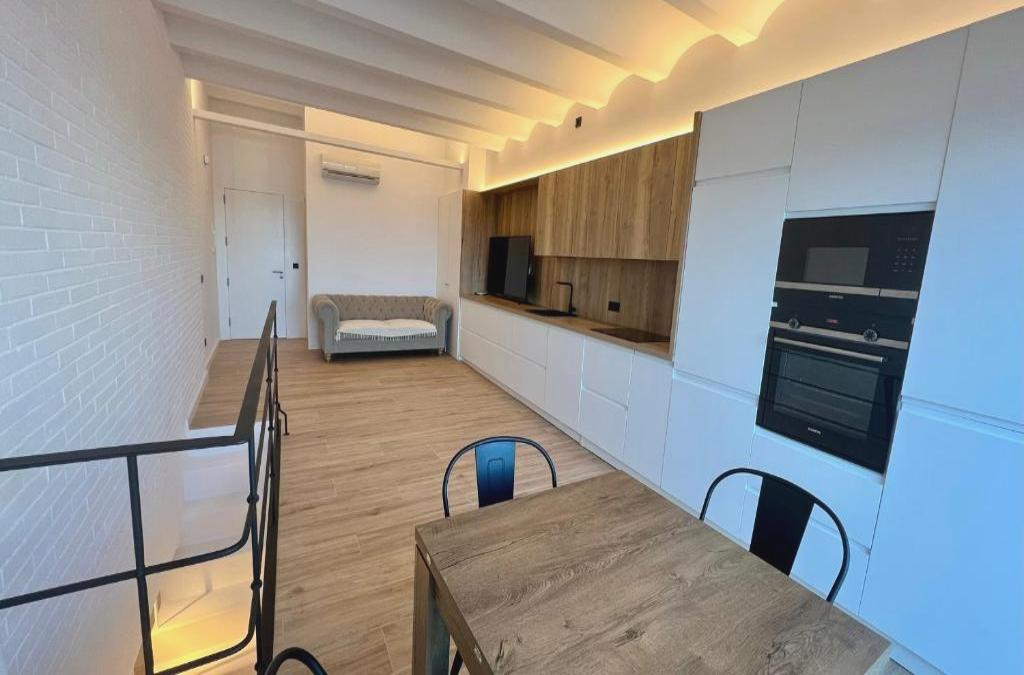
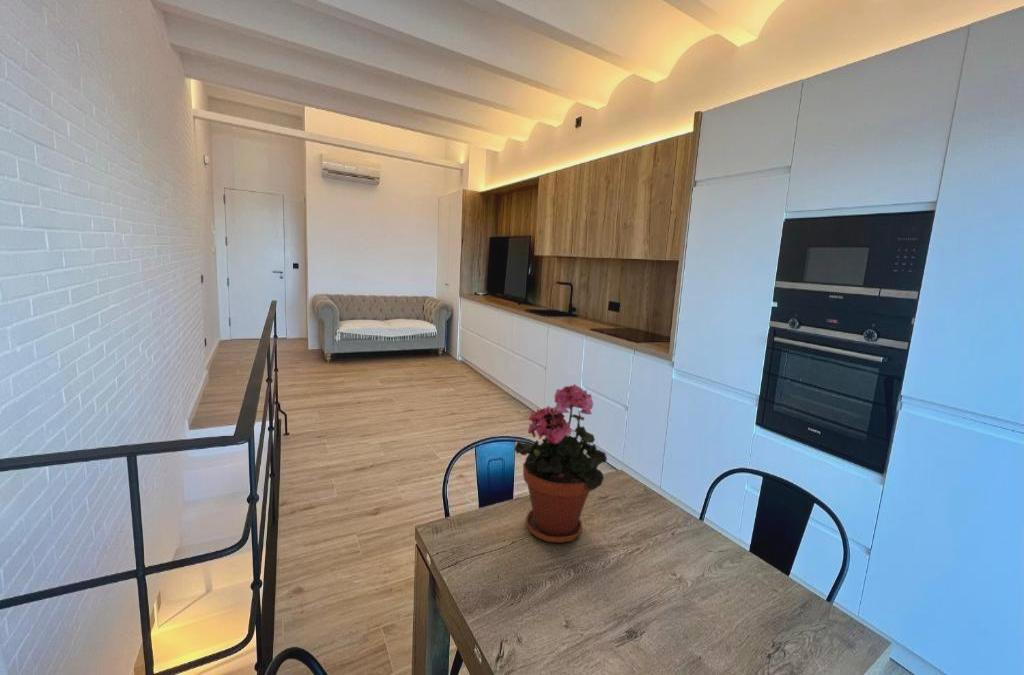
+ potted plant [514,383,608,544]
